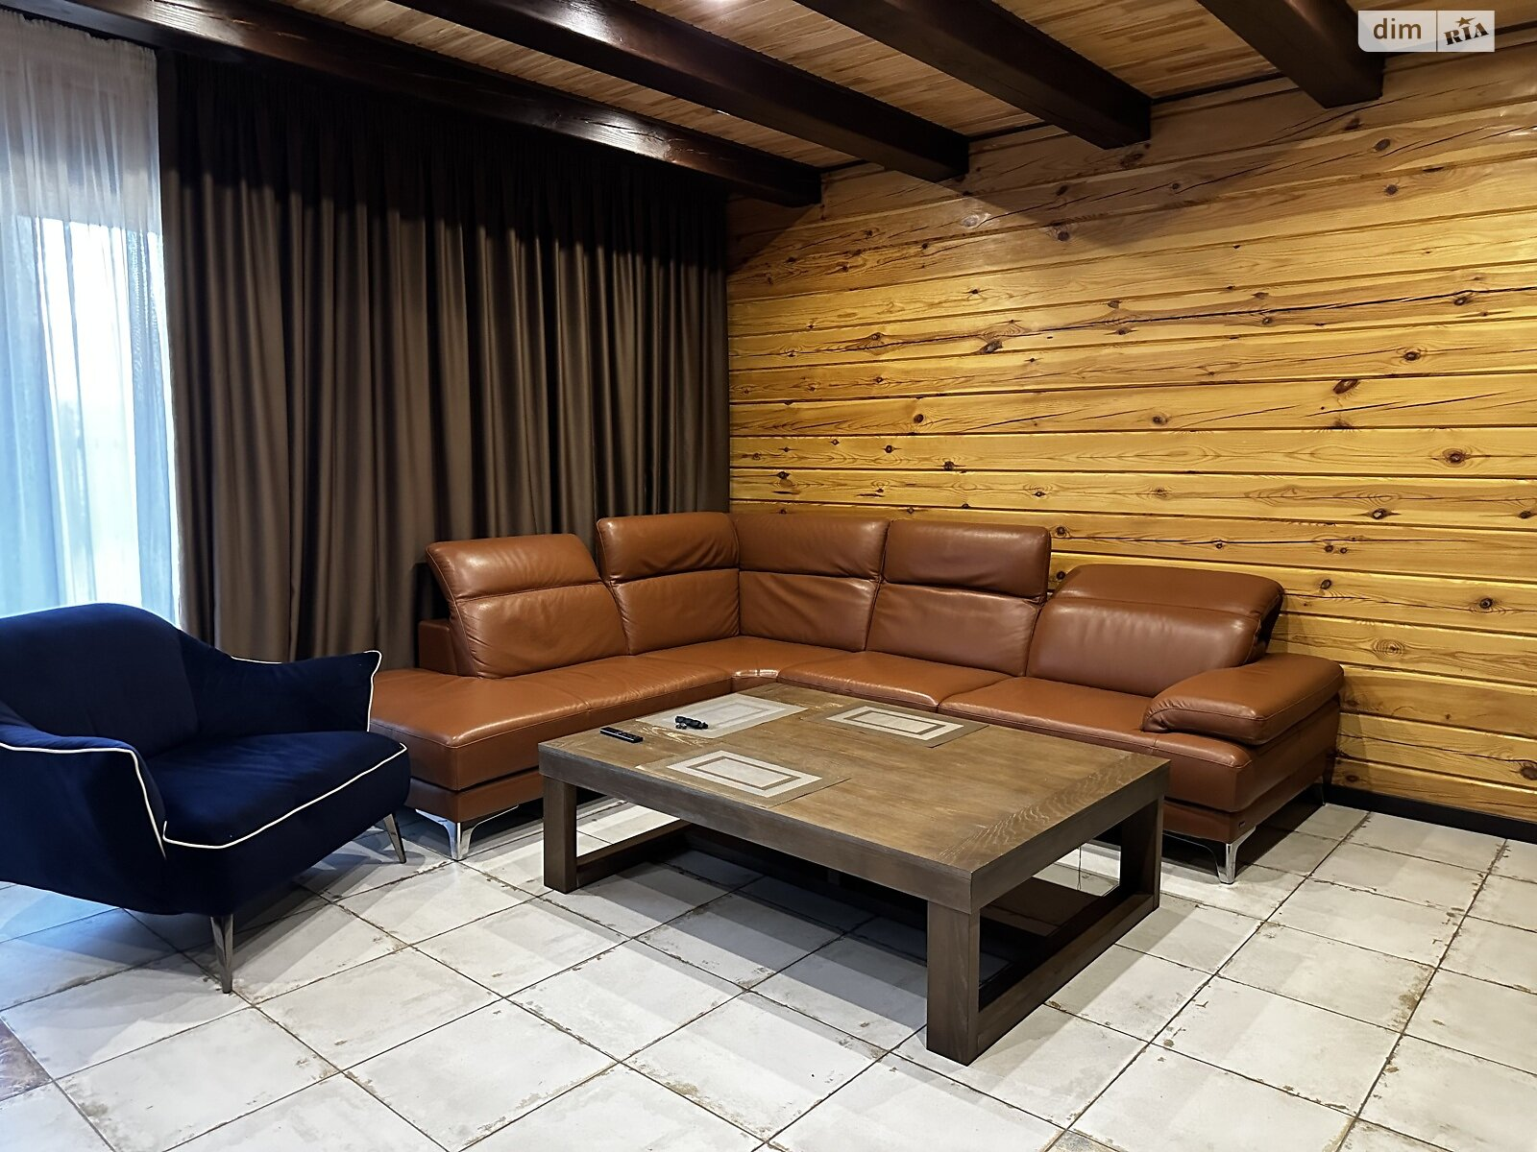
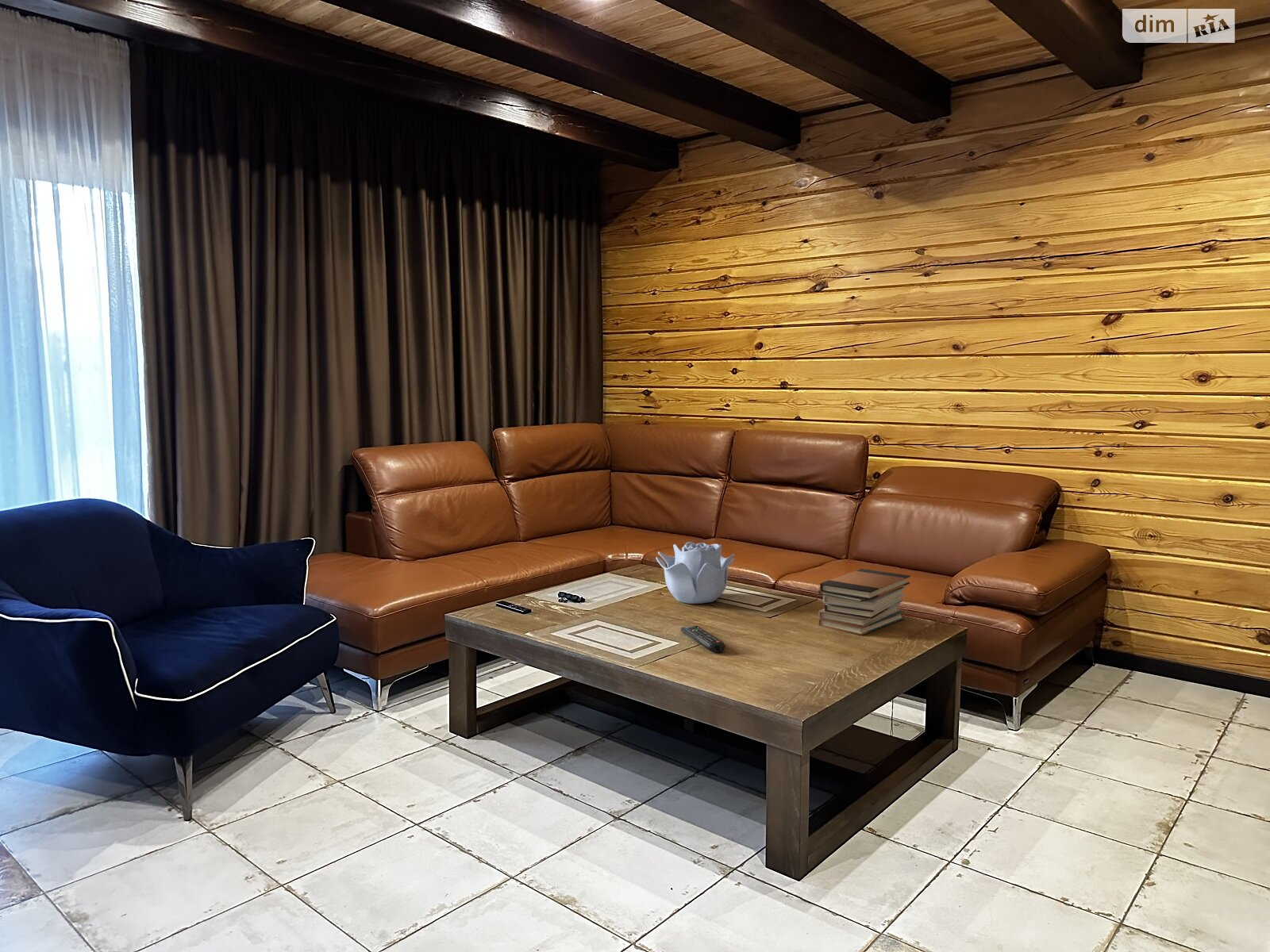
+ decorative bowl [655,541,735,605]
+ remote control [680,625,725,654]
+ book stack [817,568,911,636]
